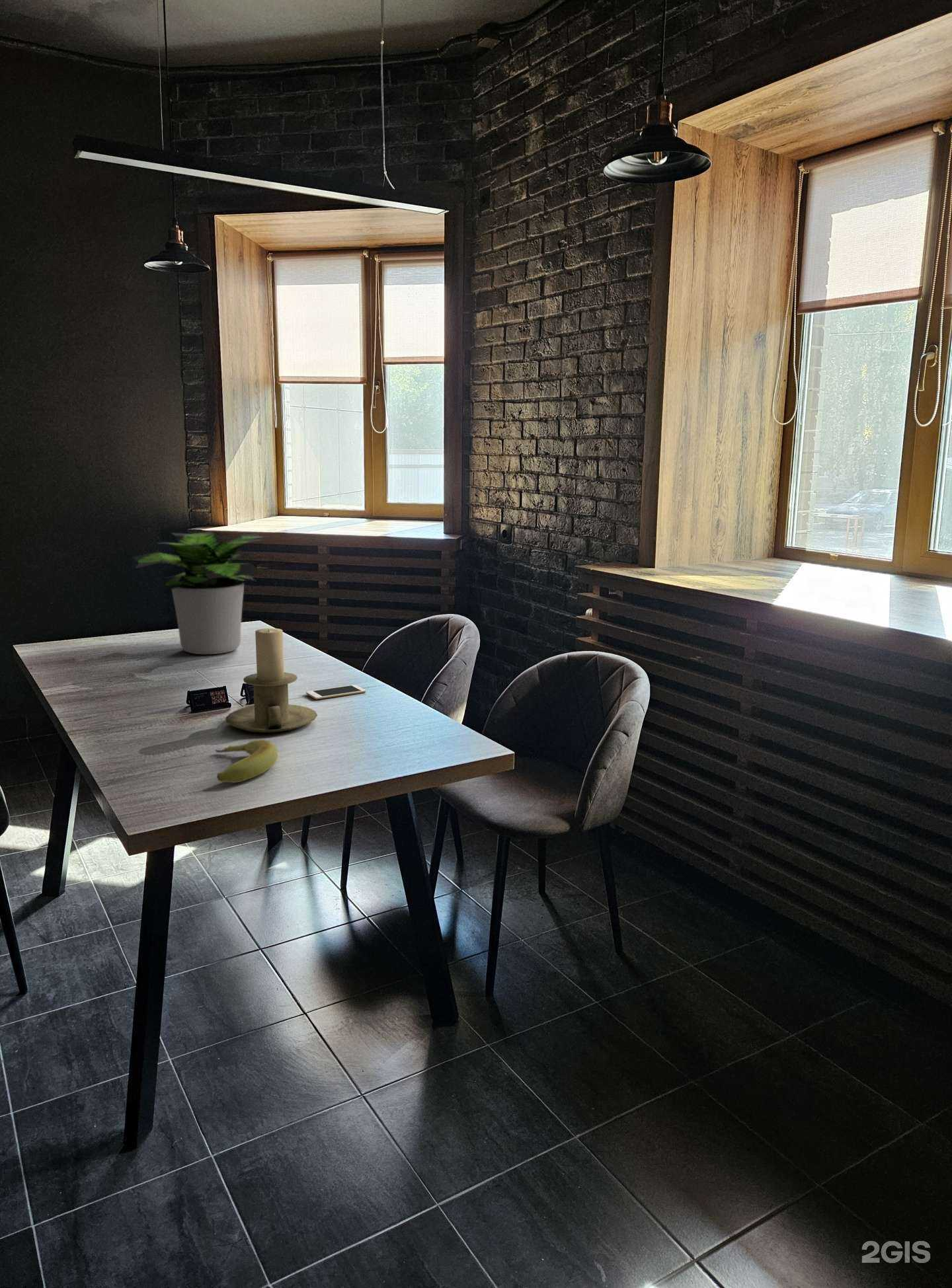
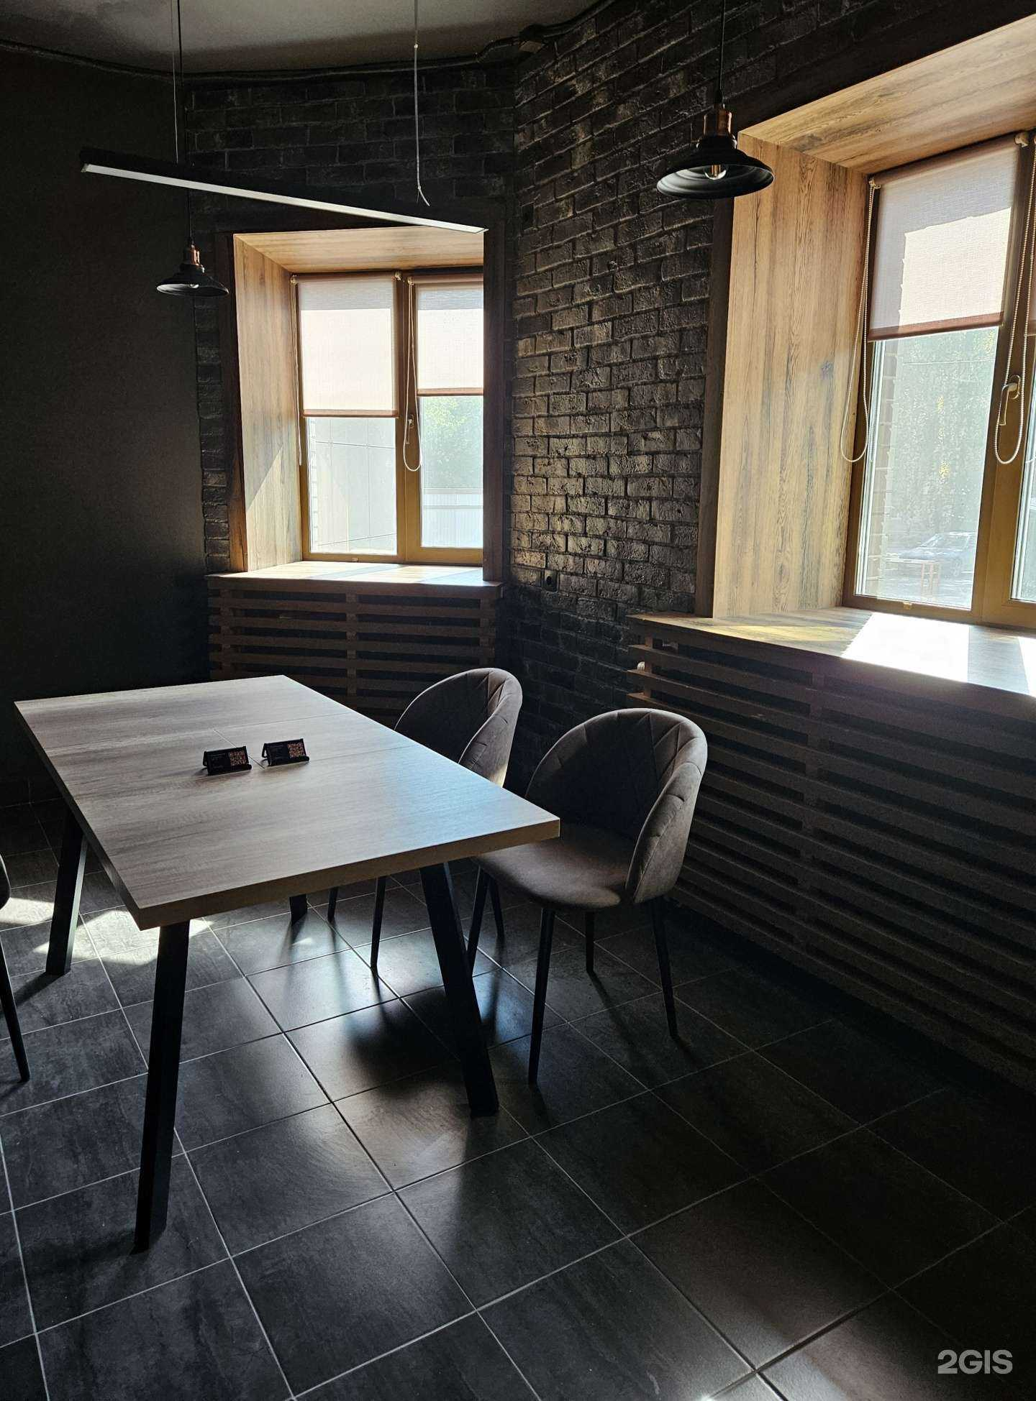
- candle holder [225,628,318,734]
- banana [214,739,278,784]
- potted plant [132,531,269,655]
- cell phone [305,684,366,700]
